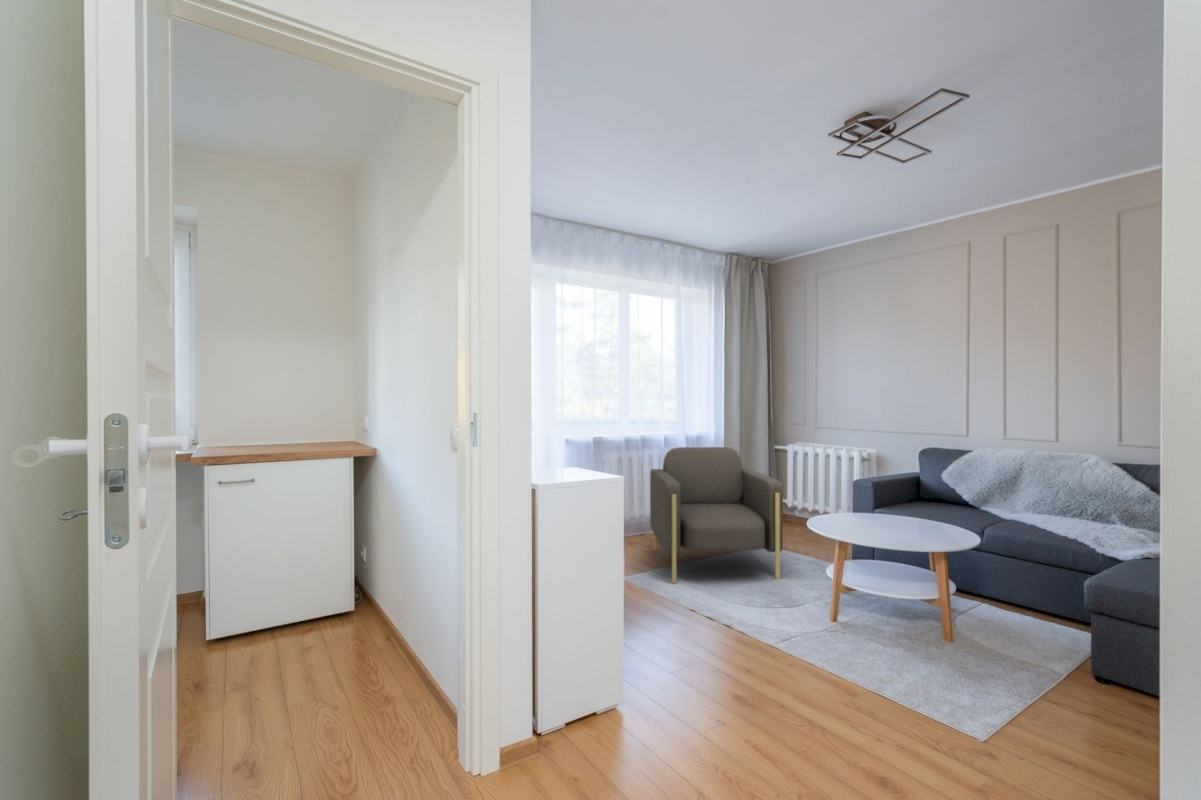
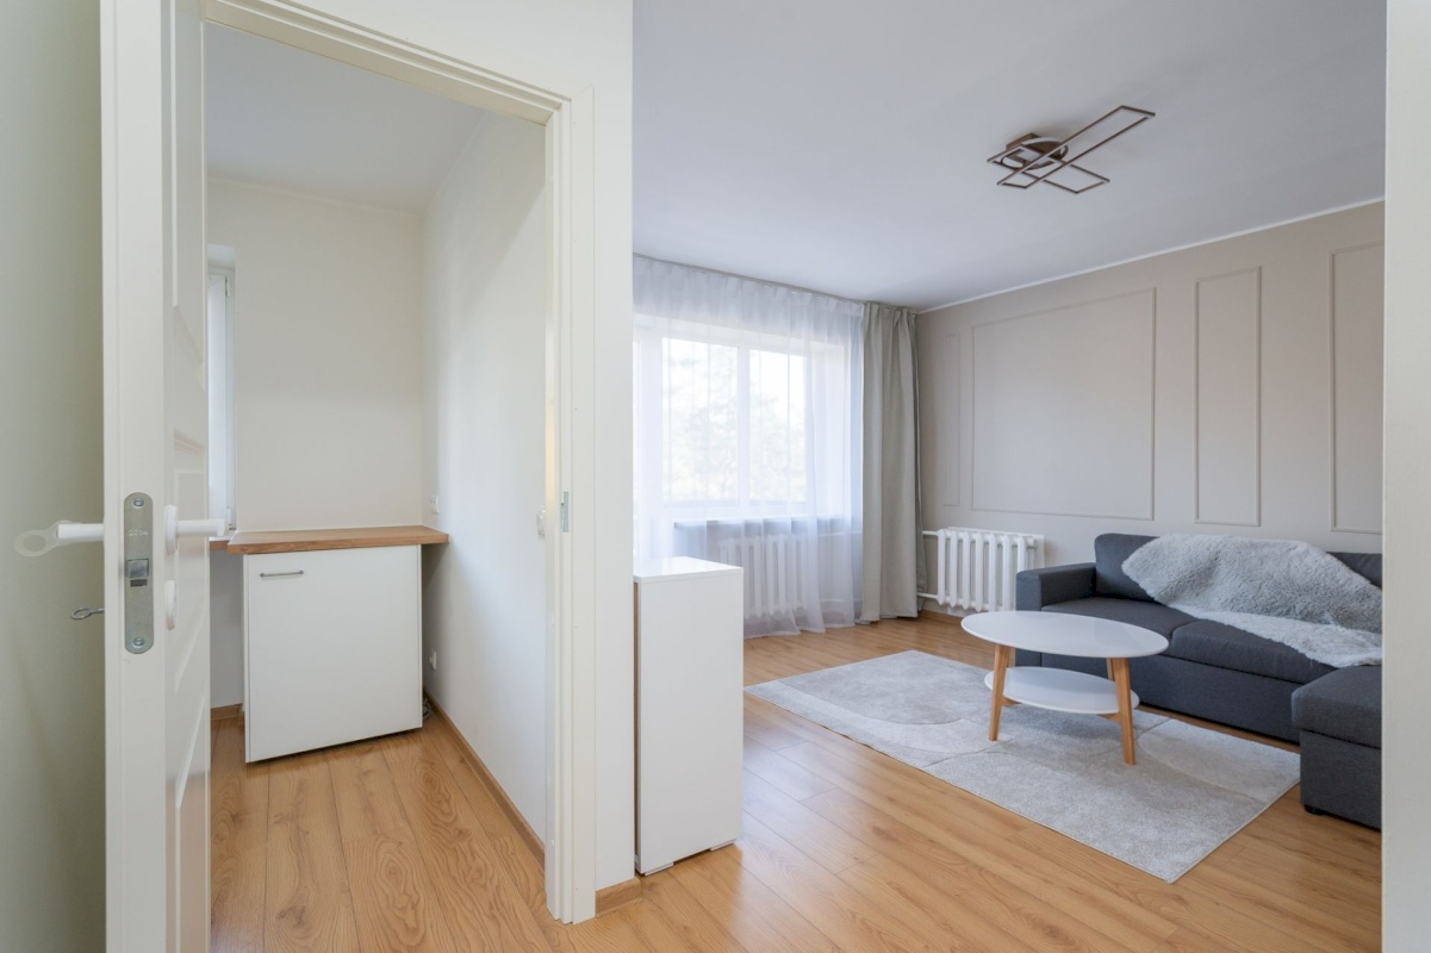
- armchair [649,446,784,585]
